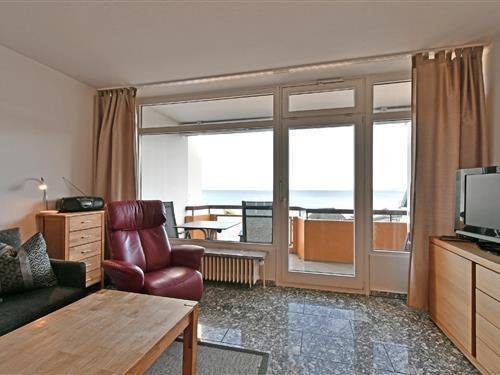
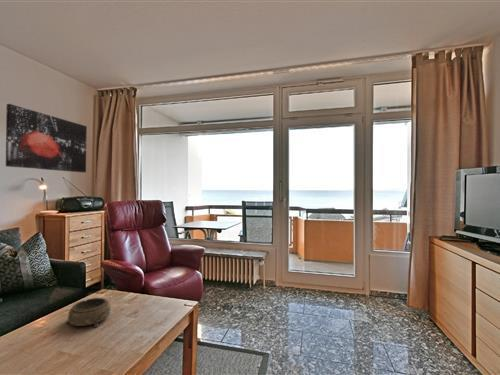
+ wall art [5,103,88,173]
+ decorative bowl [65,297,111,328]
